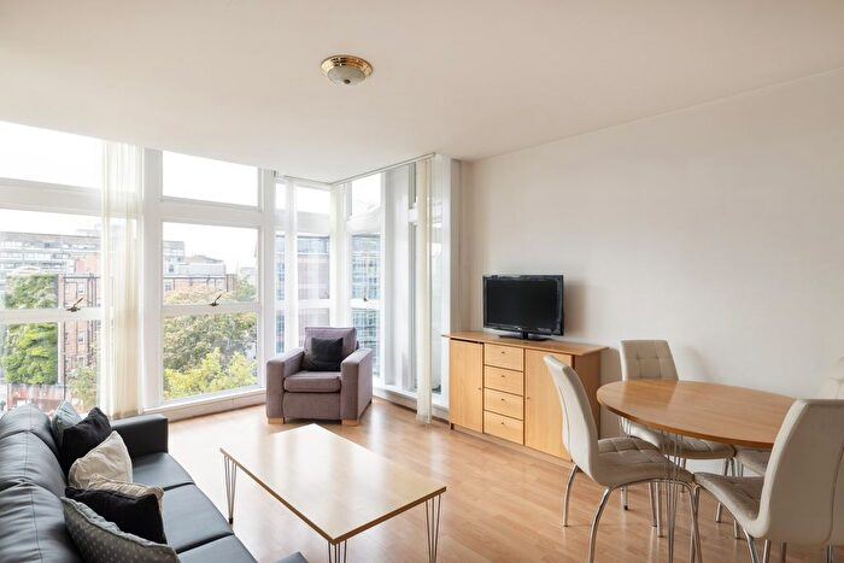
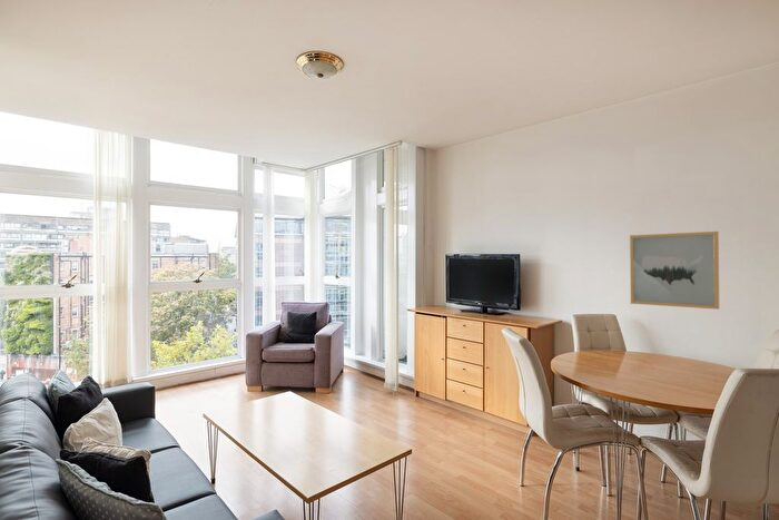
+ wall art [629,230,720,310]
